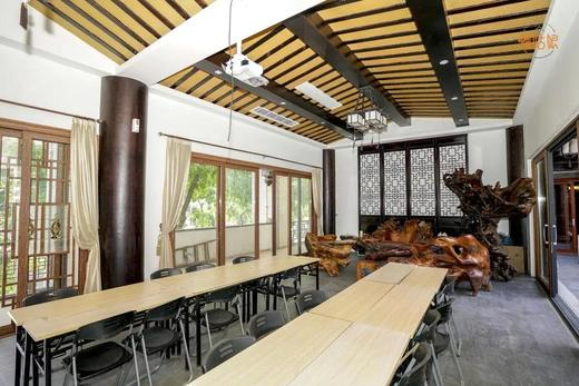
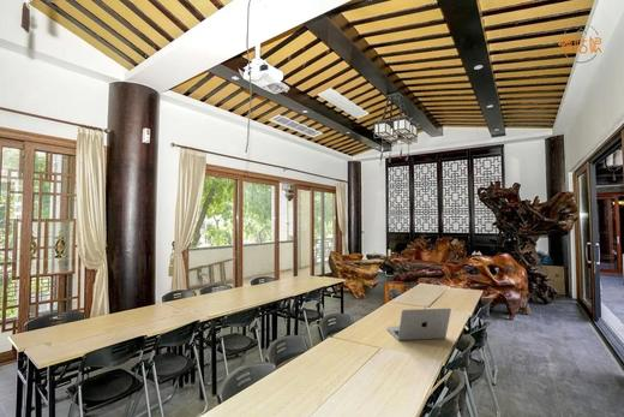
+ laptop [385,308,452,341]
